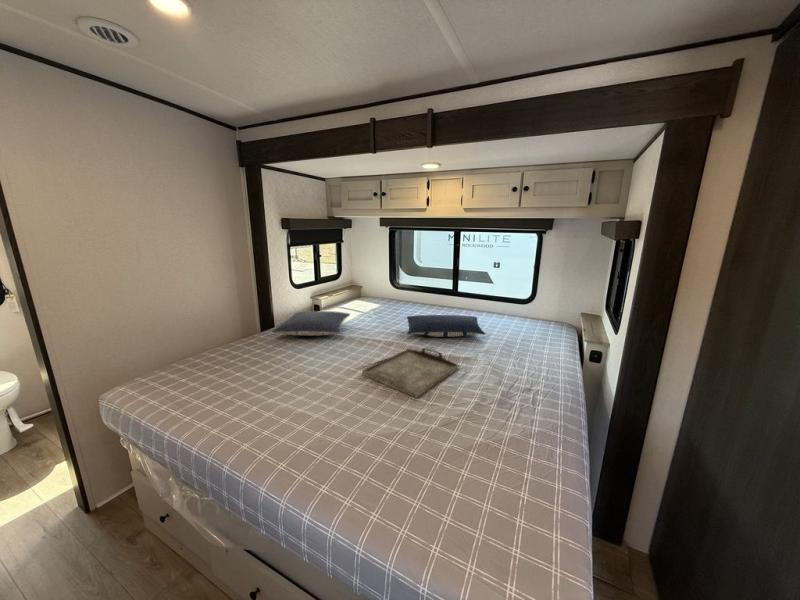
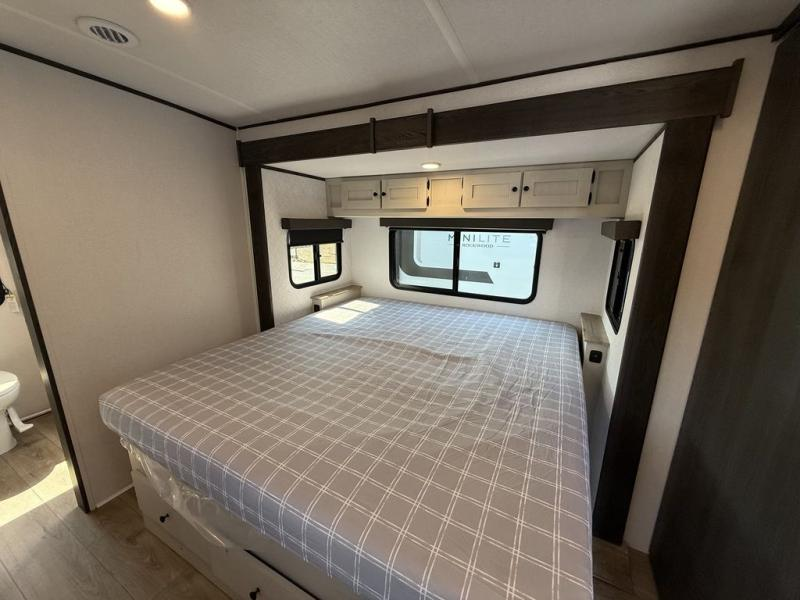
- serving tray [361,347,460,399]
- pillow [271,310,351,337]
- pillow [406,314,486,338]
